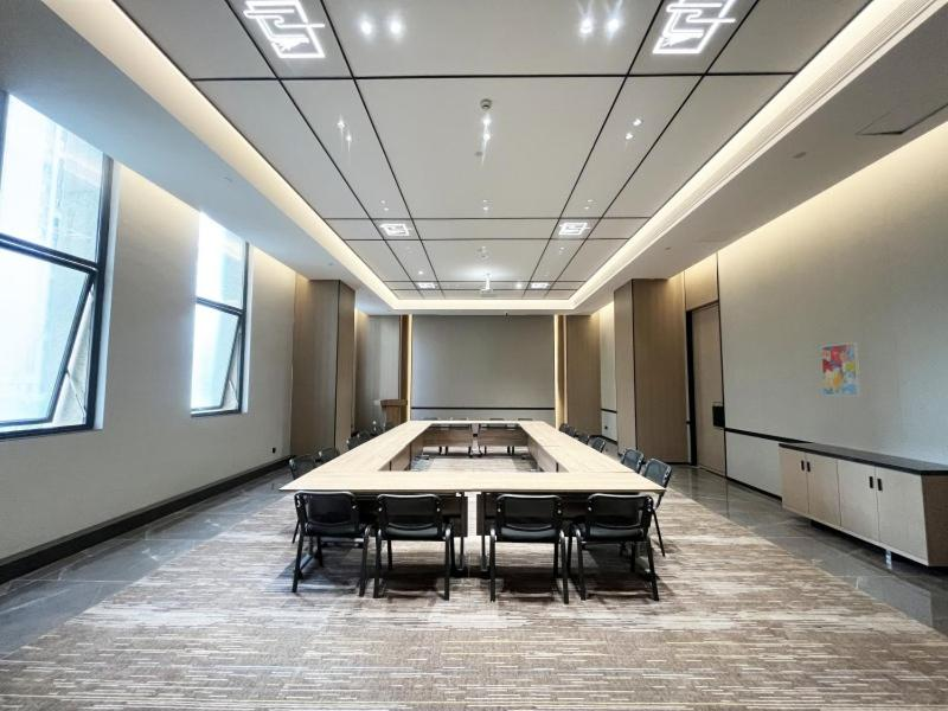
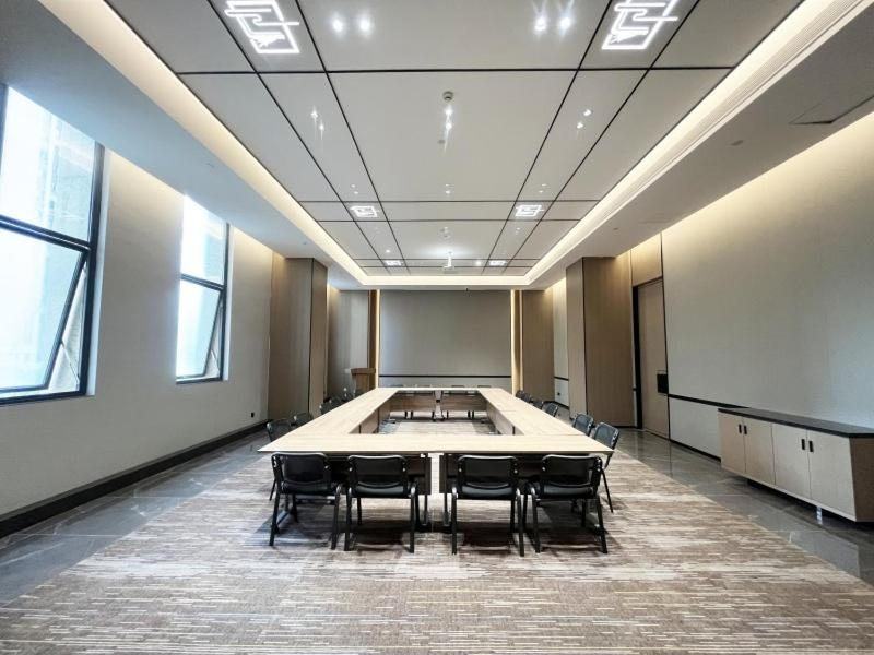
- wall art [820,341,861,398]
